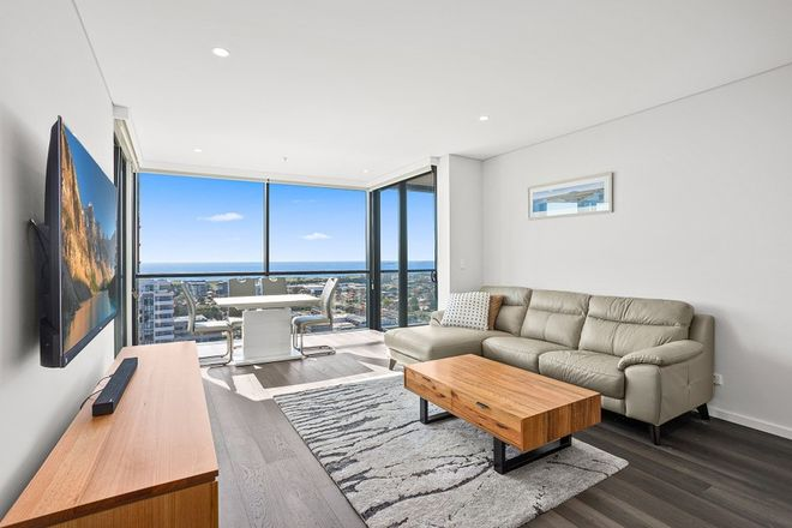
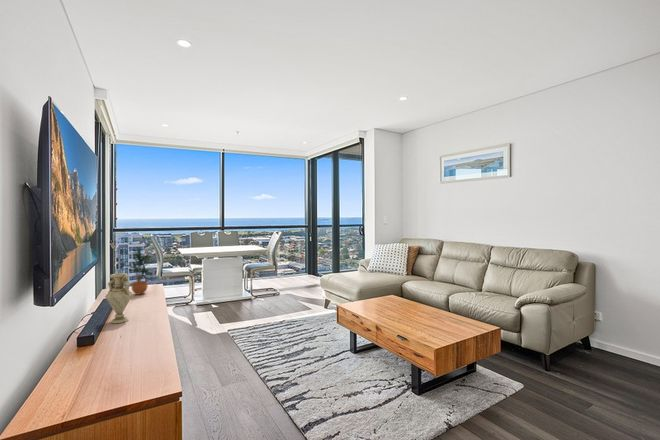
+ potted plant [125,246,157,296]
+ vase [104,272,134,324]
